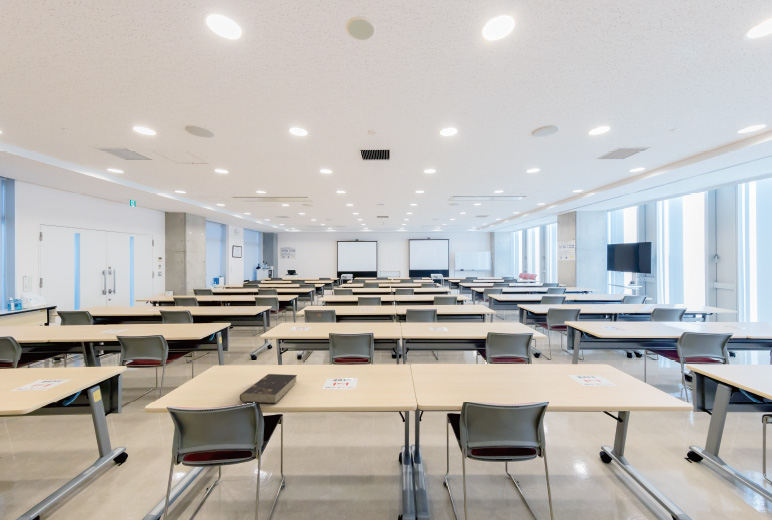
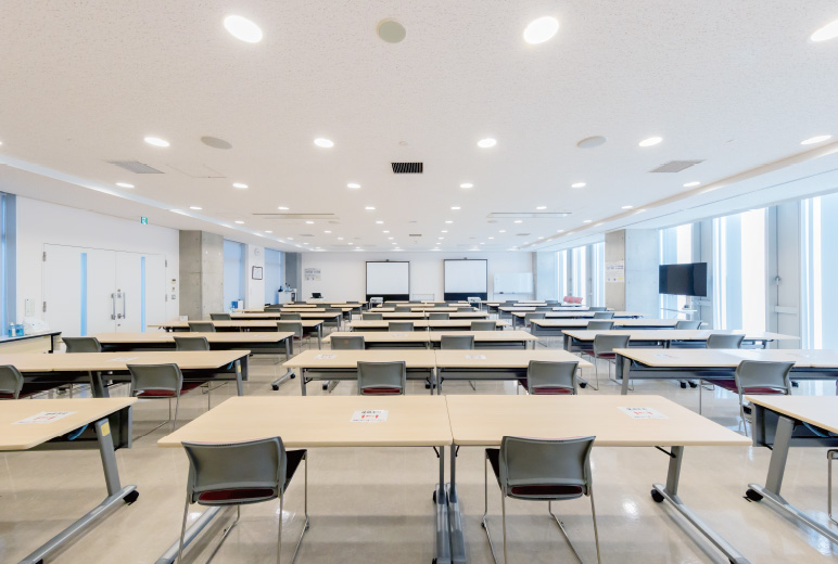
- book [239,373,298,404]
